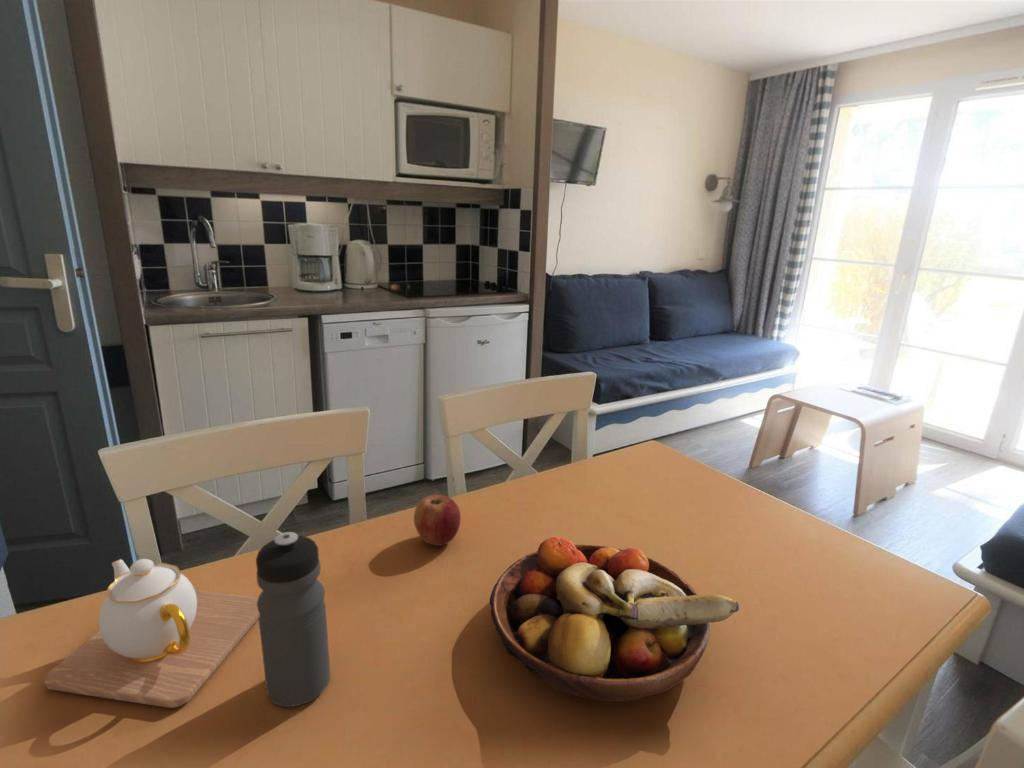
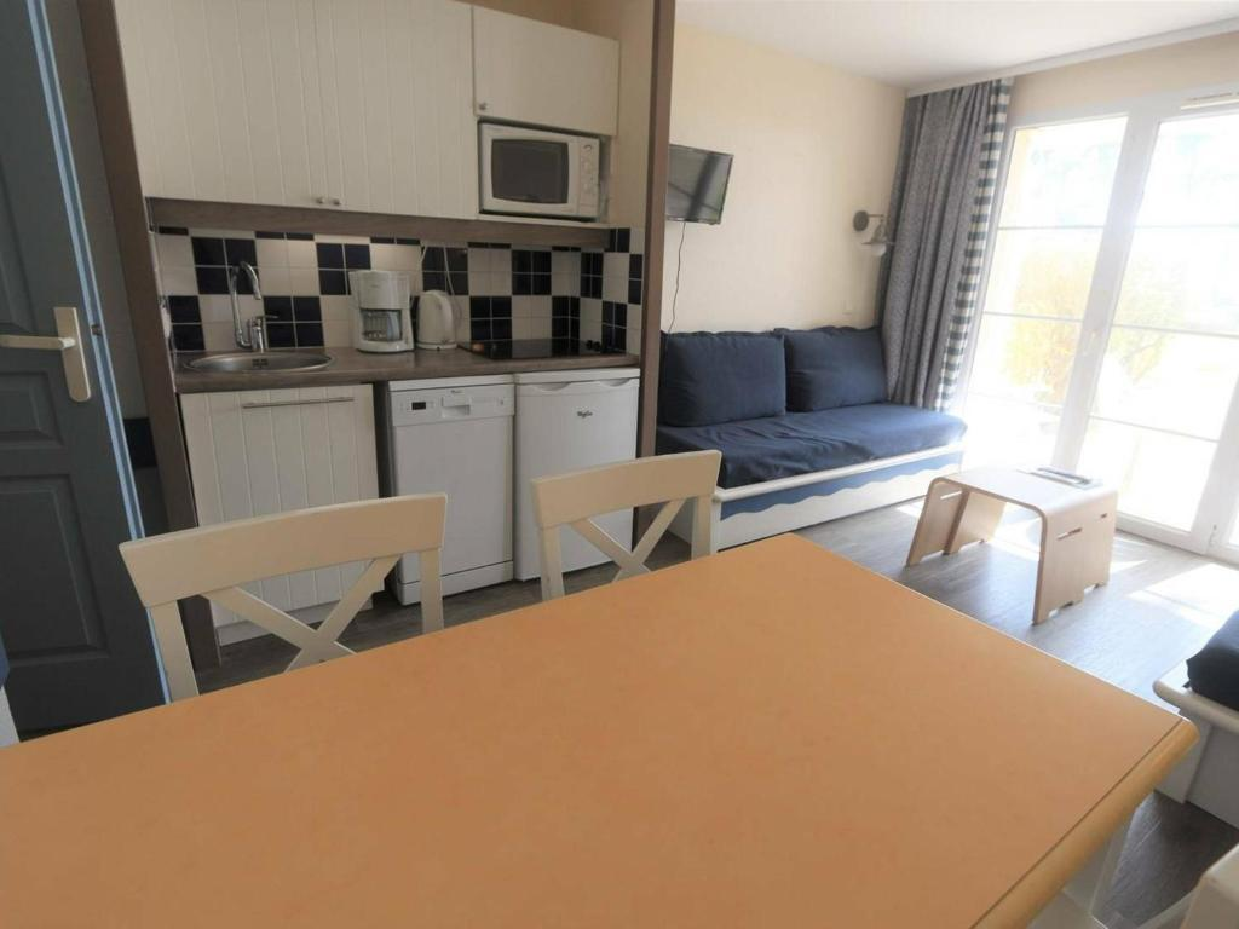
- water bottle [255,531,331,708]
- fruit bowl [489,536,740,703]
- apple [413,494,462,547]
- teapot [43,558,259,709]
